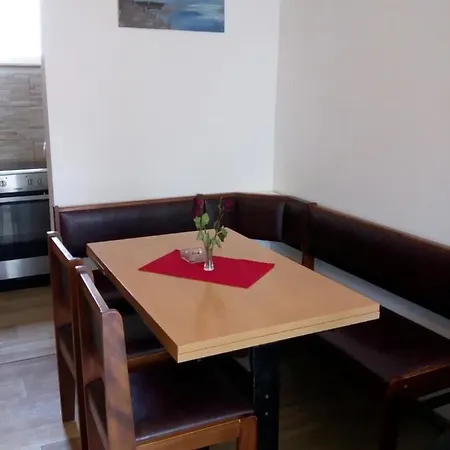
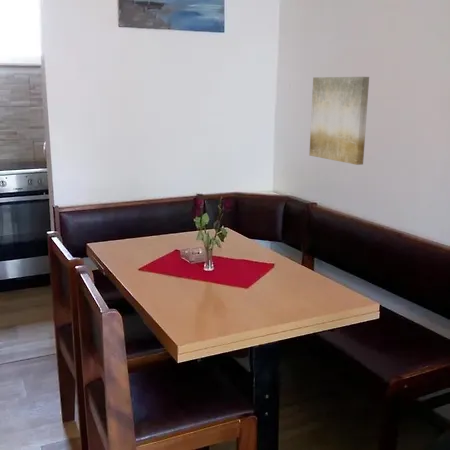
+ wall art [308,76,370,166]
